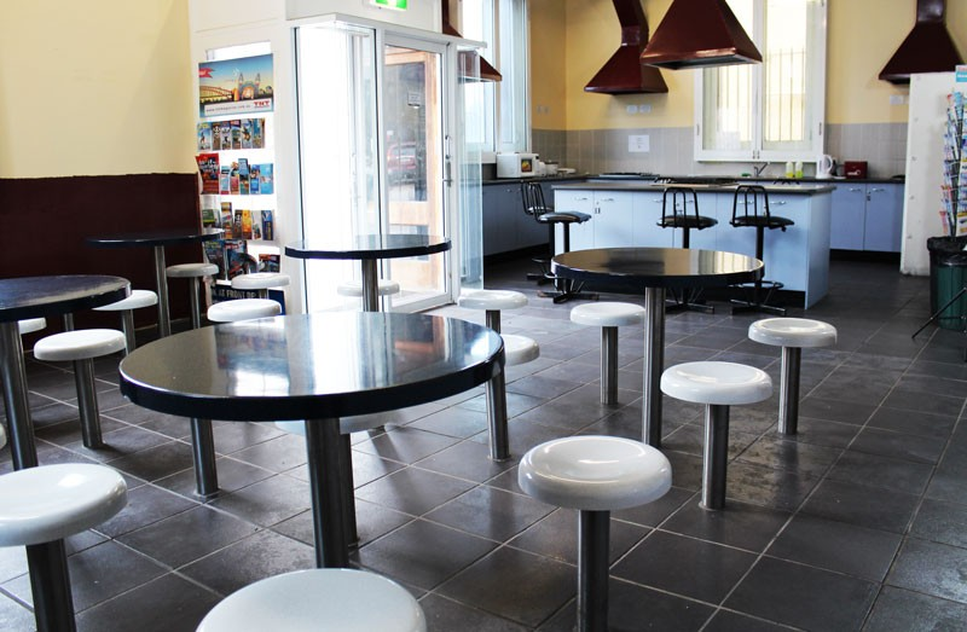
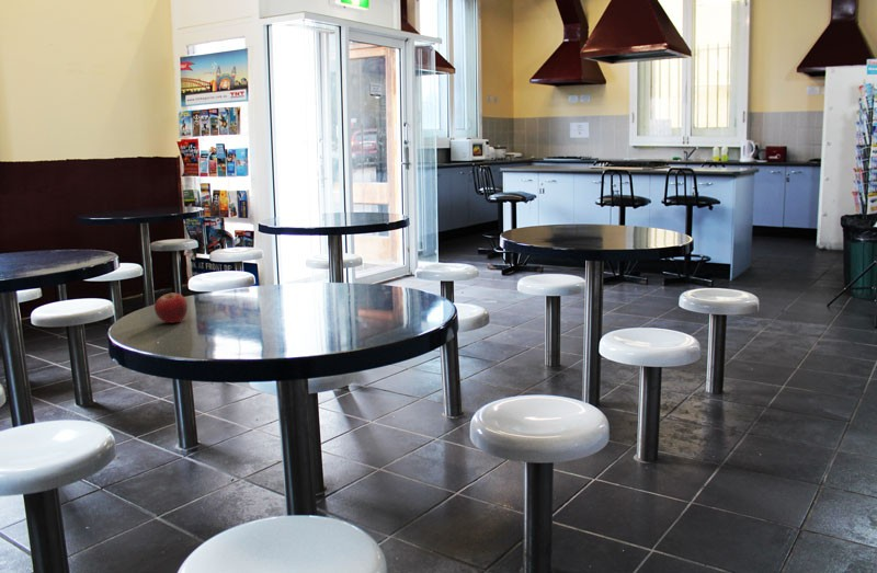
+ fruit [153,293,189,324]
